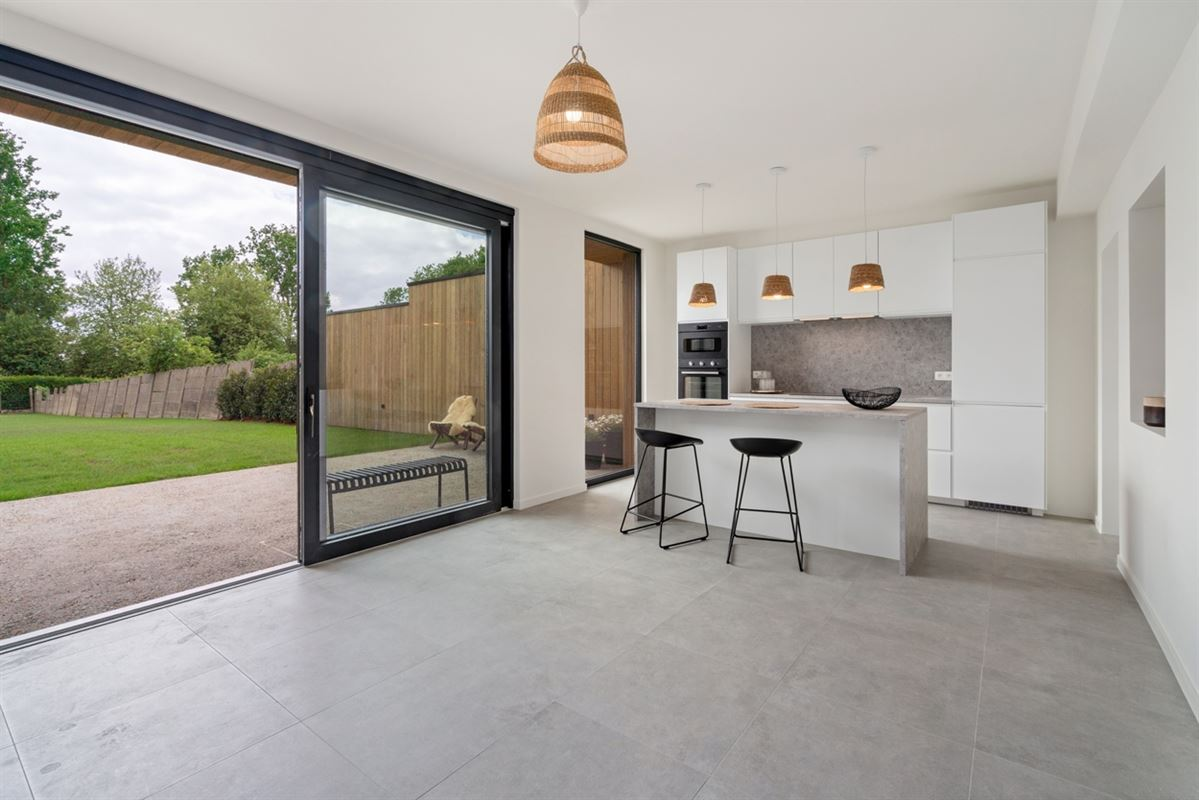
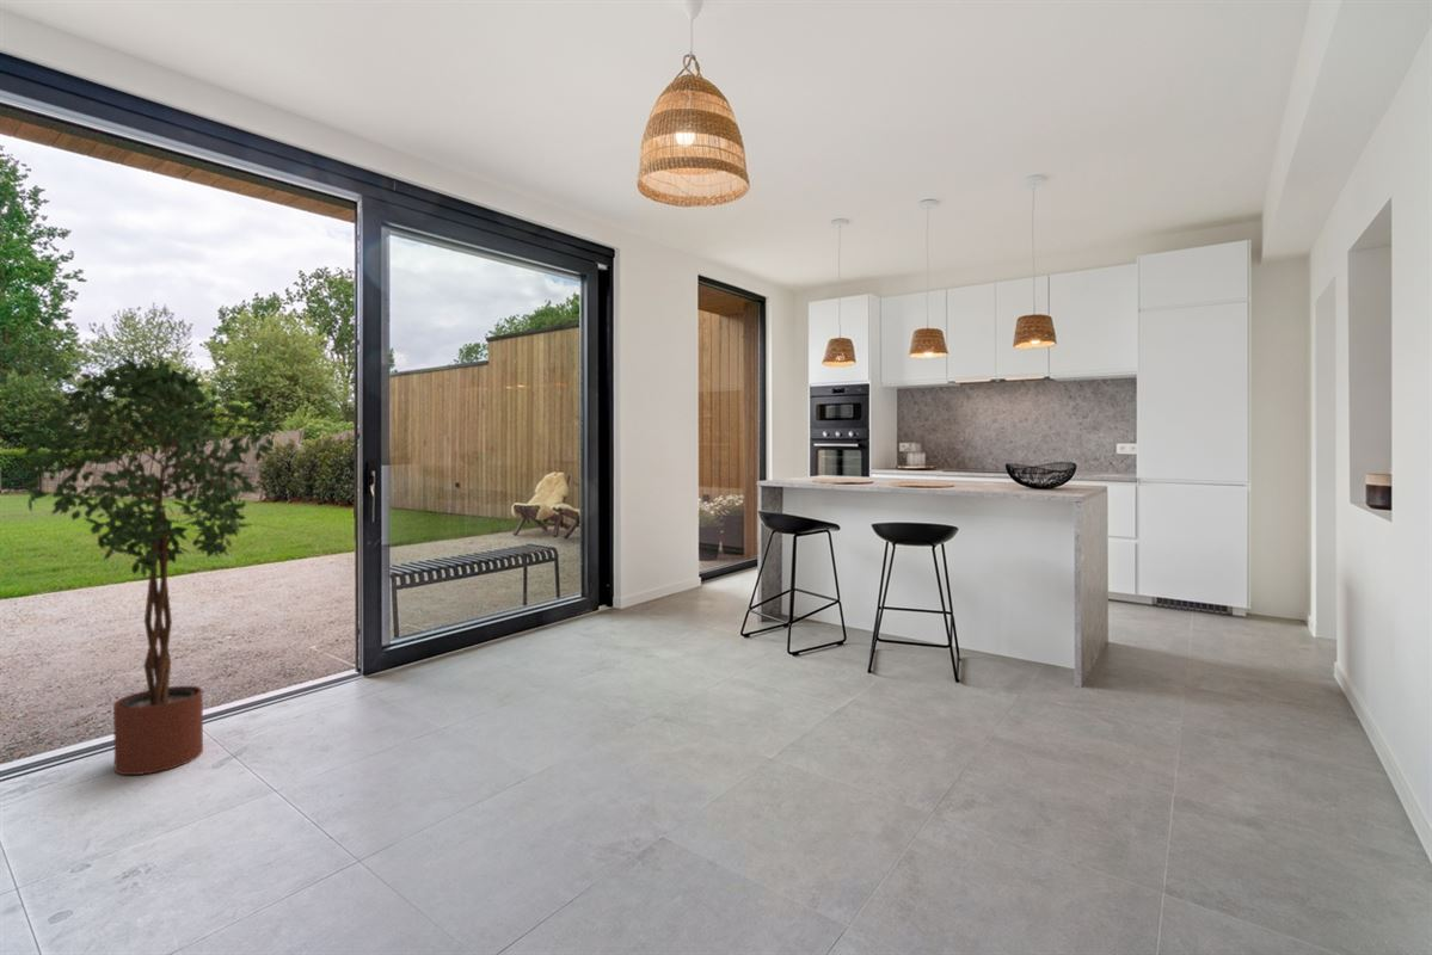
+ potted tree [7,357,278,776]
